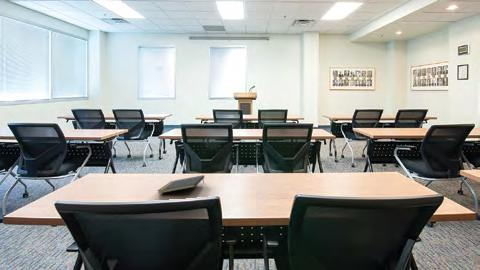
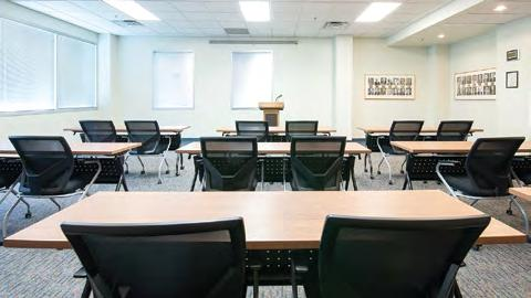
- notepad [157,174,205,195]
